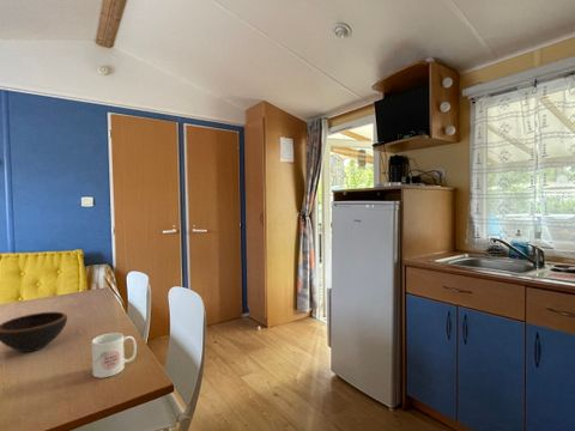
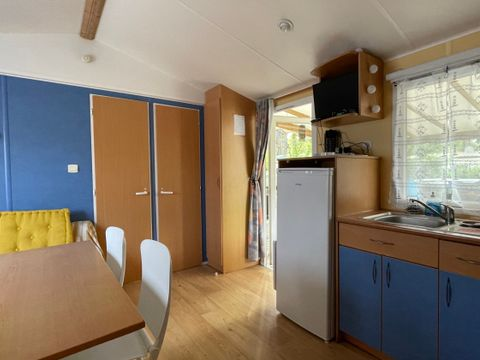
- bowl [0,311,68,353]
- mug [91,332,138,378]
